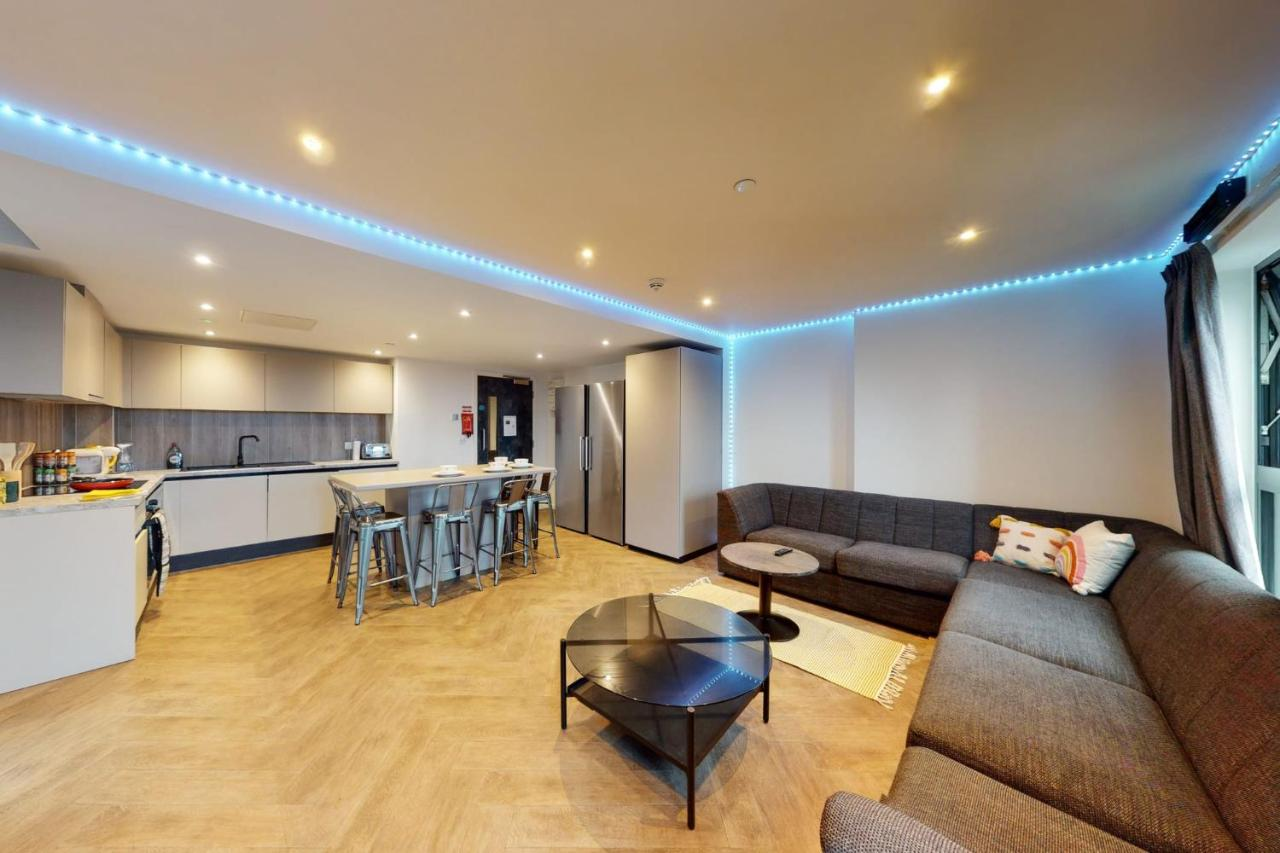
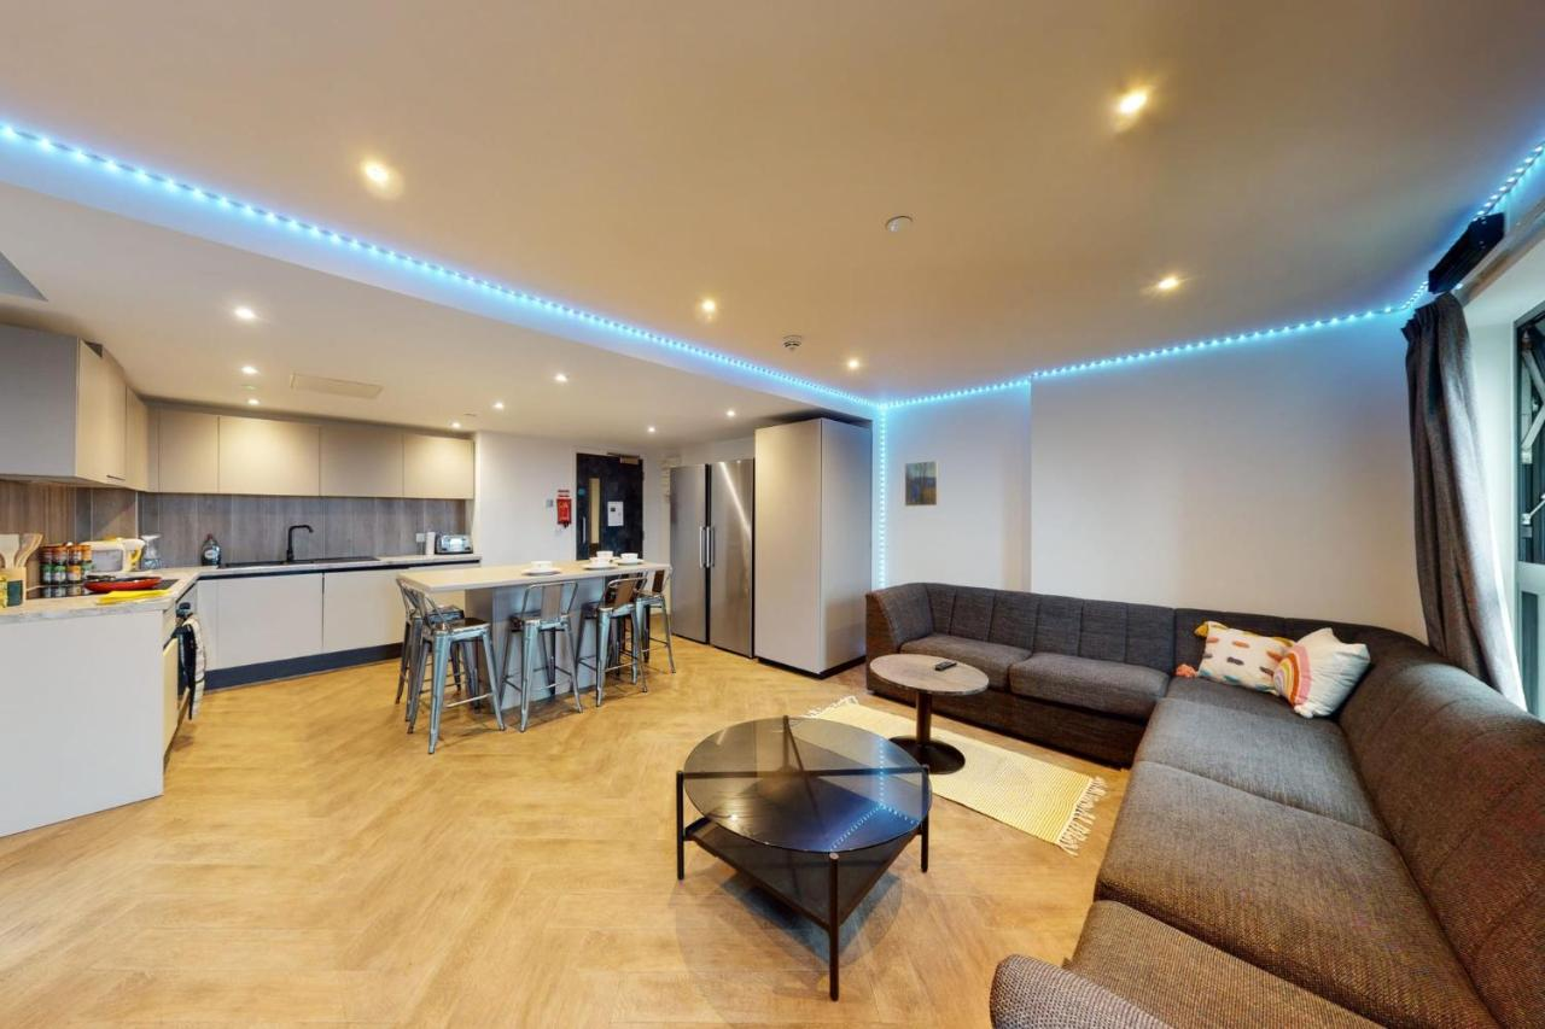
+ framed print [904,460,940,508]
